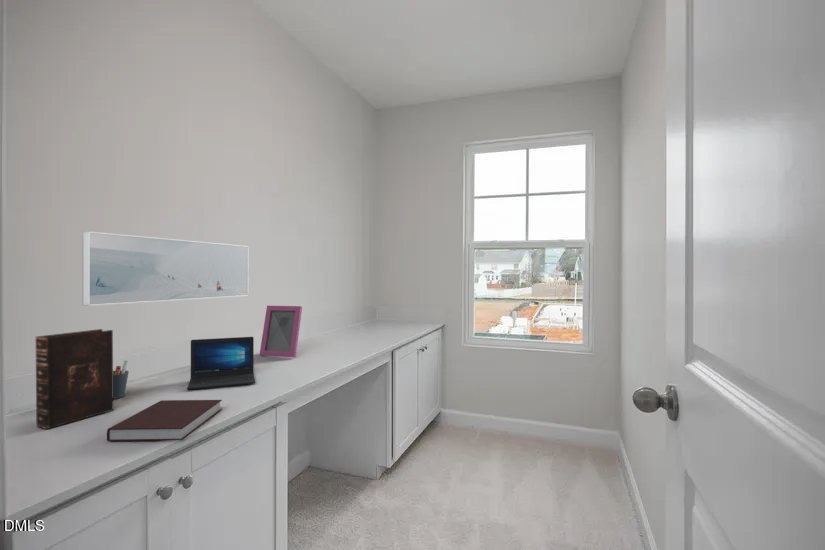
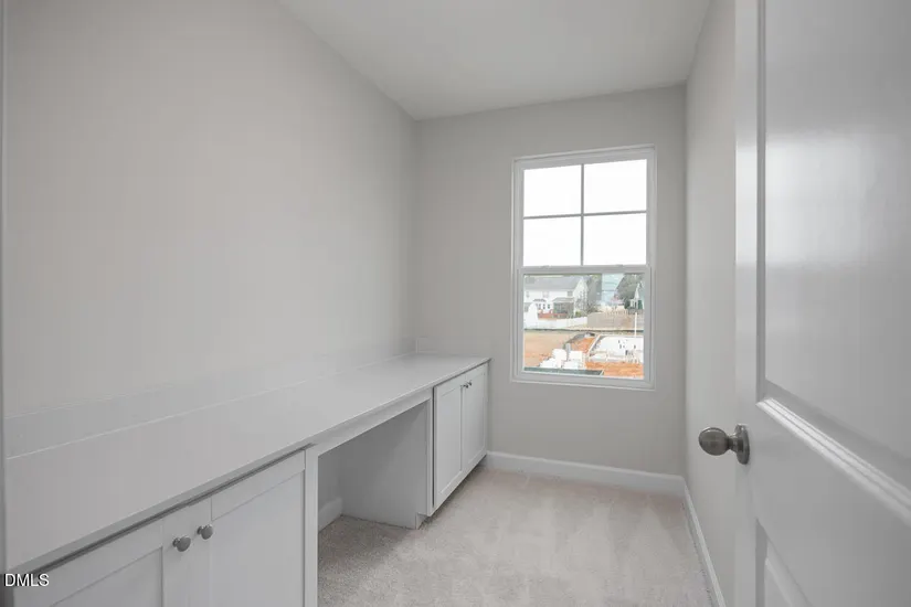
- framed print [81,230,250,307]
- bible [35,328,114,430]
- laptop [186,336,256,390]
- pen holder [113,359,130,400]
- notebook [106,399,223,442]
- picture frame [258,305,303,358]
